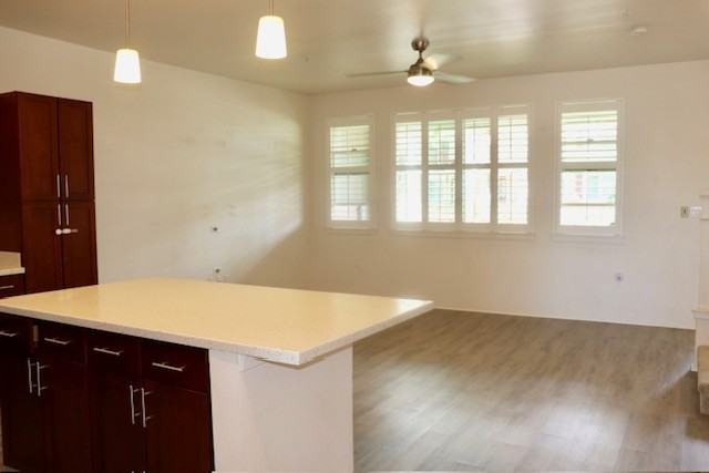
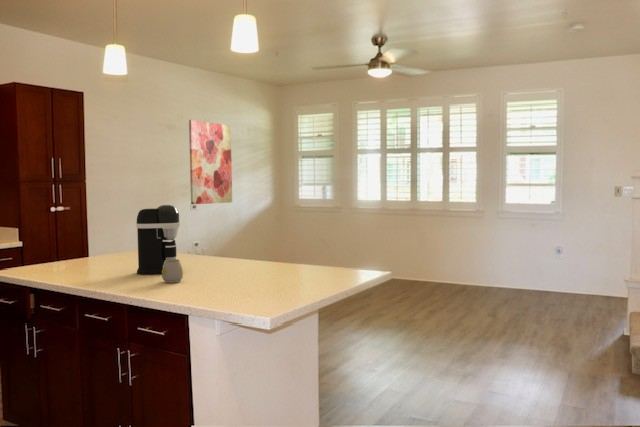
+ wall art [188,119,233,205]
+ coffee maker [135,204,181,275]
+ mug [161,259,184,284]
